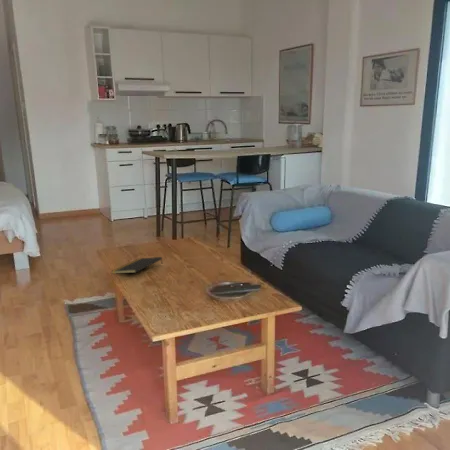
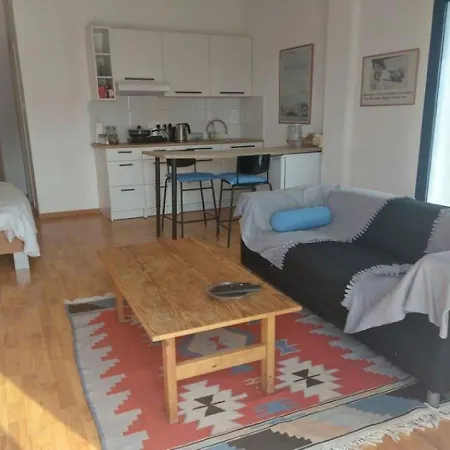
- notepad [110,256,163,275]
